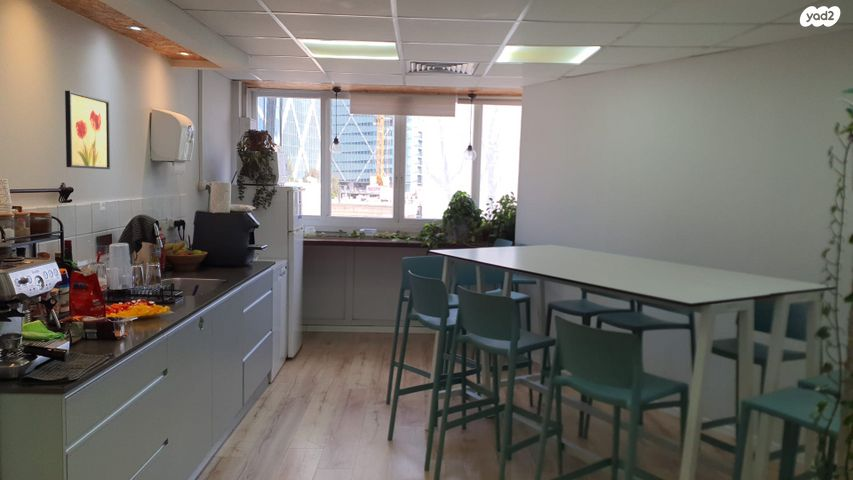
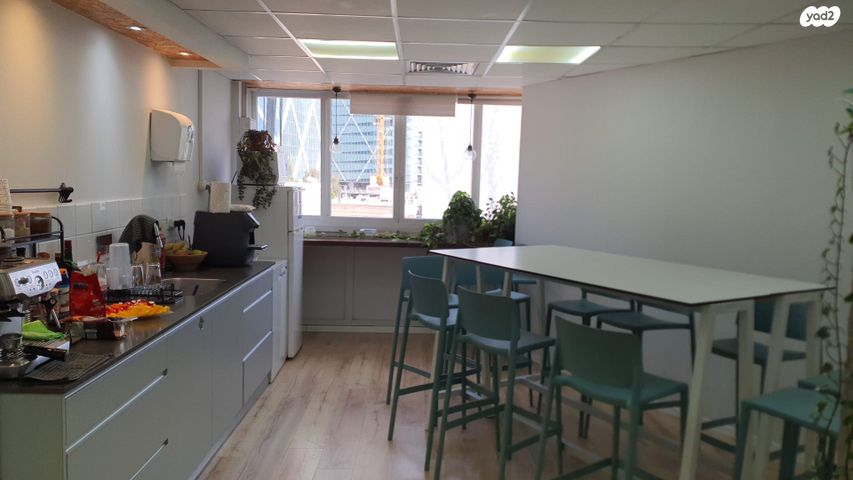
- wall art [64,90,111,170]
